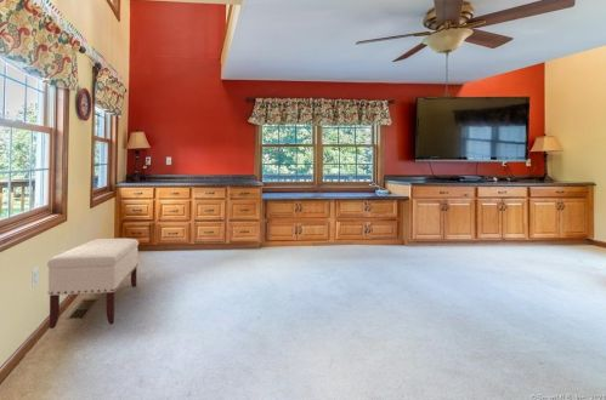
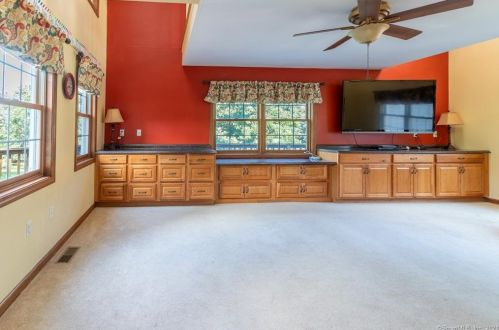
- bench [46,238,140,330]
